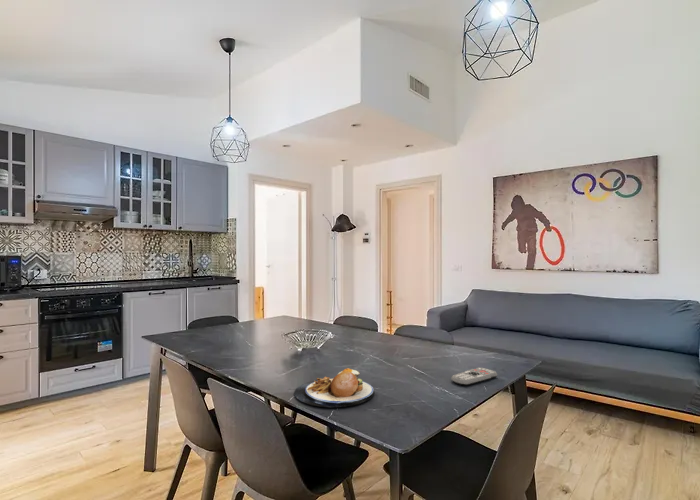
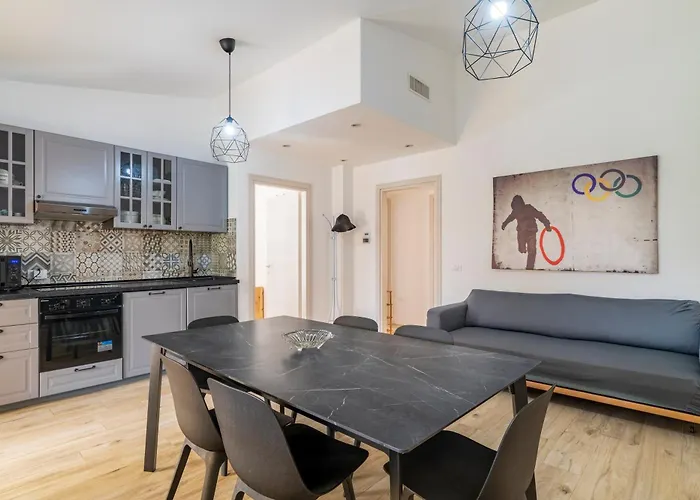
- remote control [450,366,498,386]
- plate [293,367,375,409]
